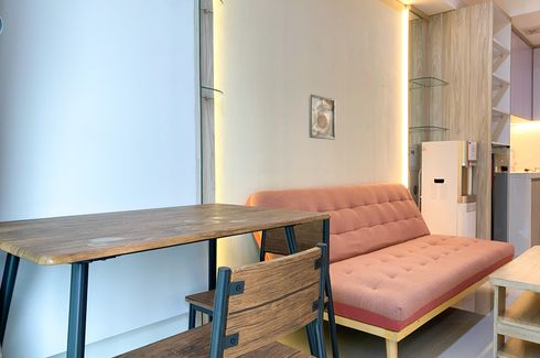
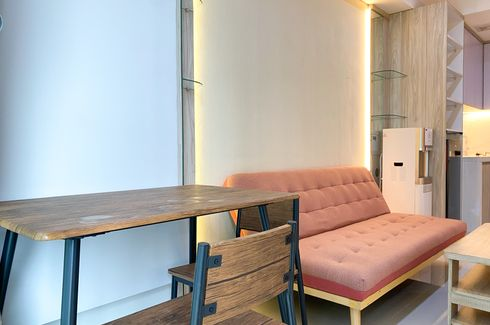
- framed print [307,94,336,141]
